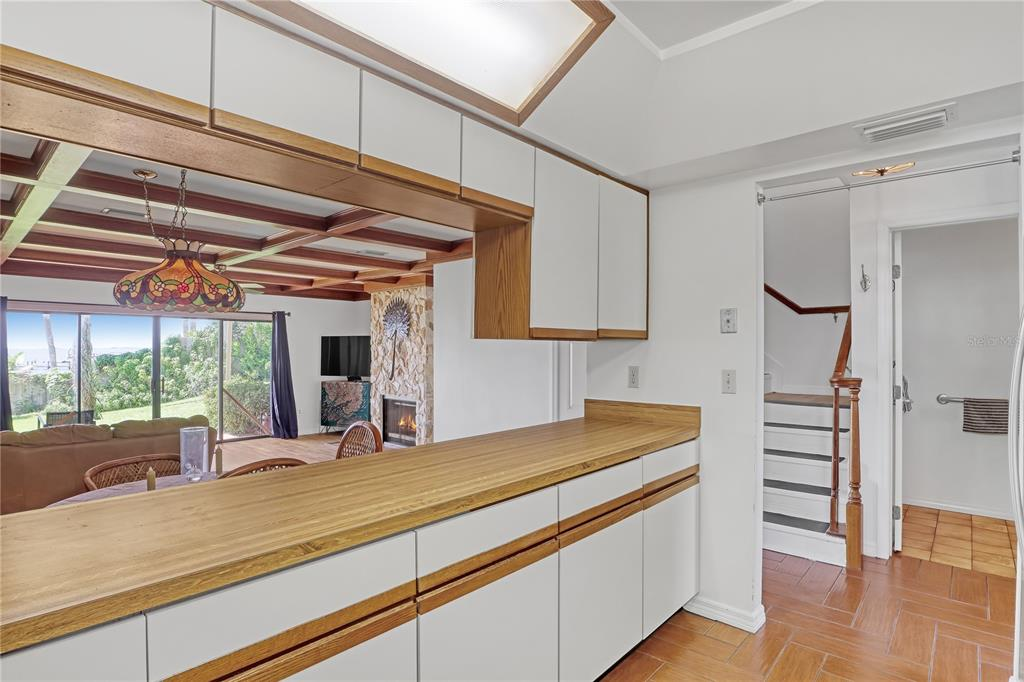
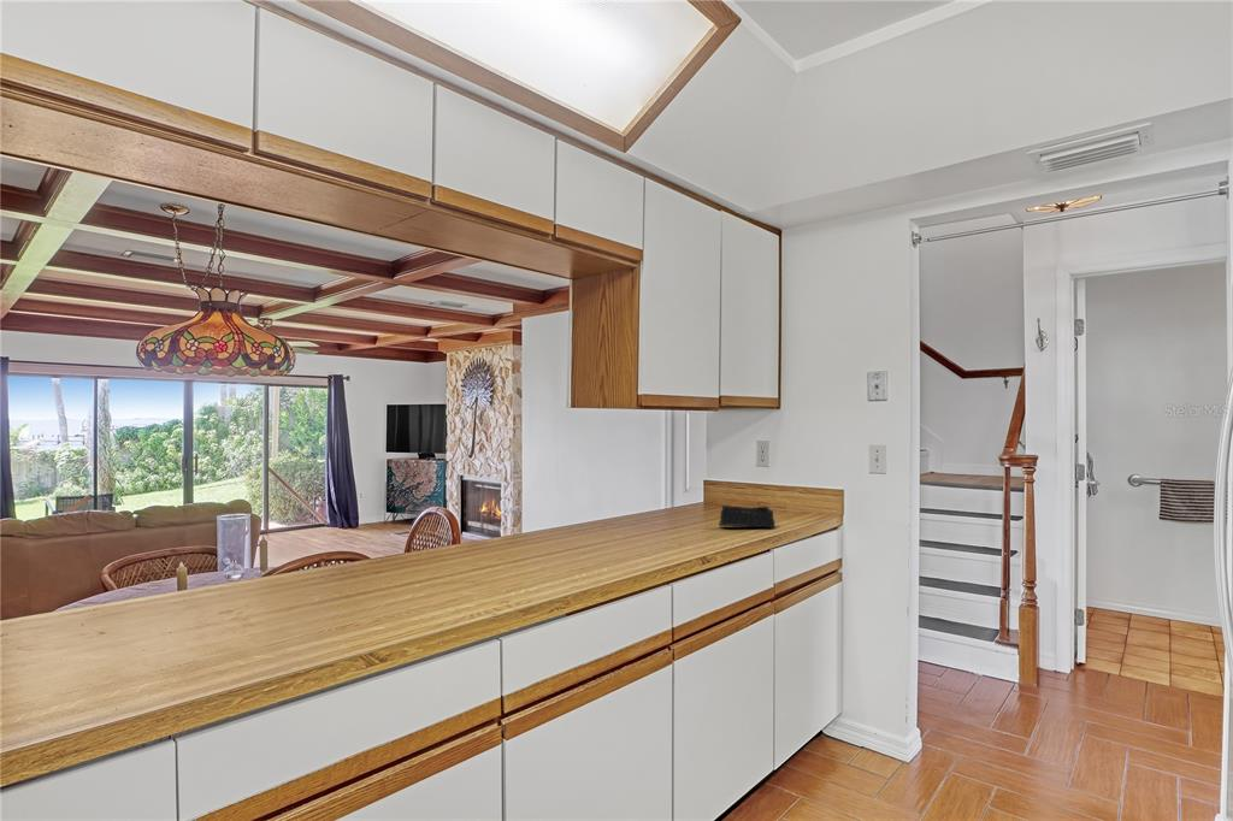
+ speaker [718,504,777,530]
